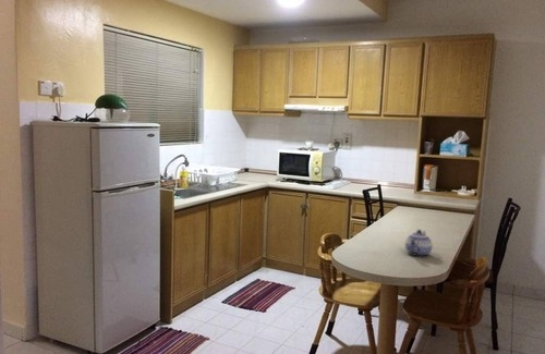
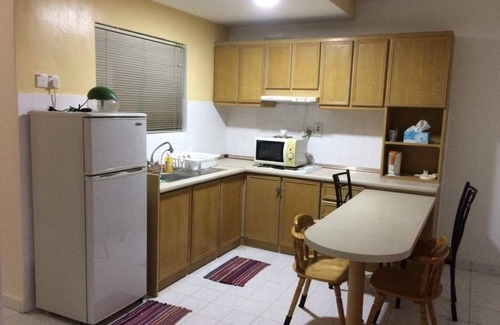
- teapot [404,229,434,258]
